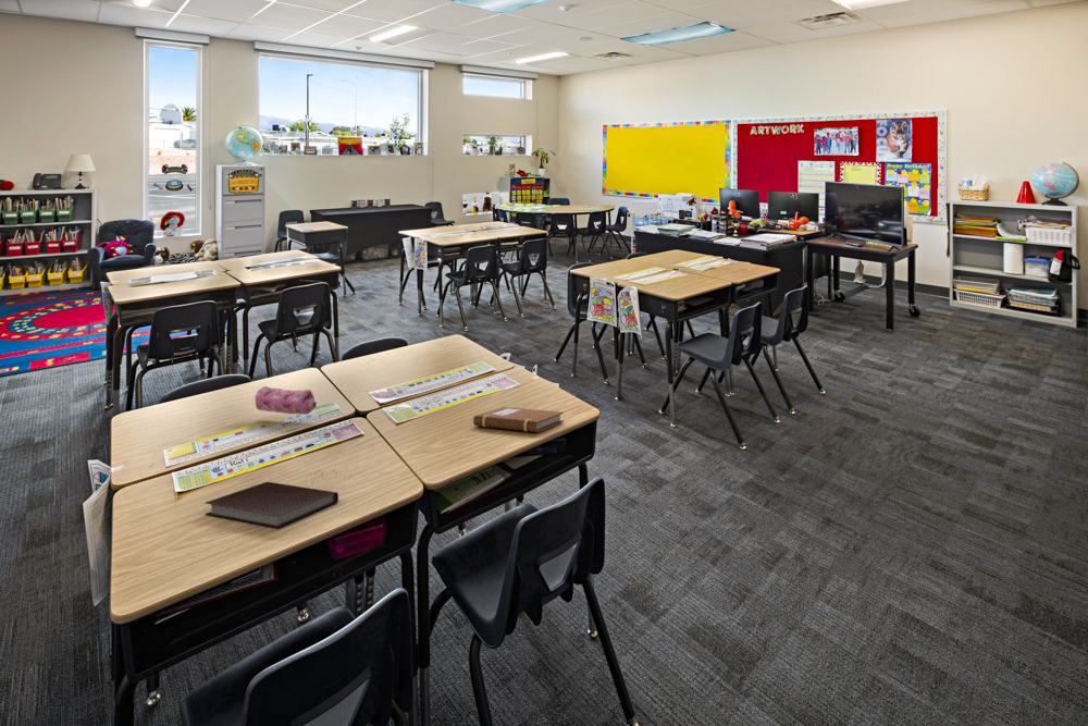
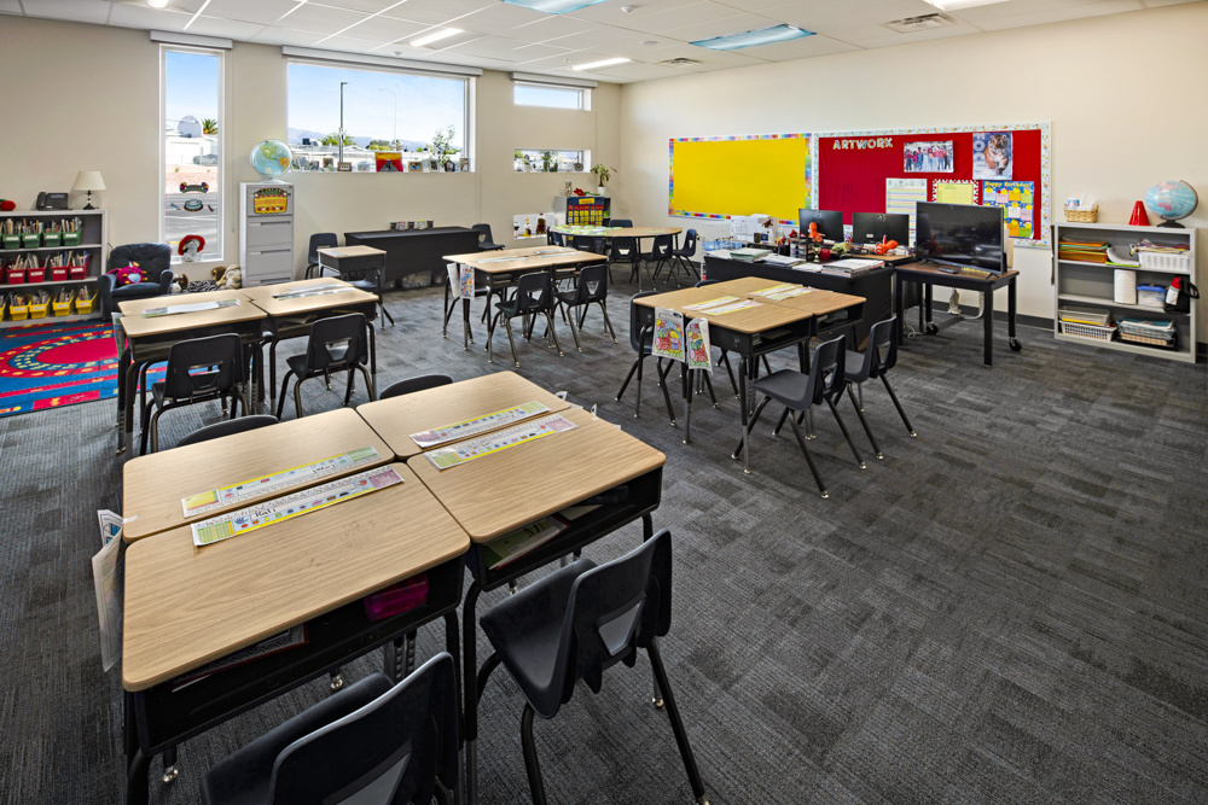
- notebook [205,481,339,529]
- notebook [472,406,565,433]
- pencil case [255,385,318,416]
